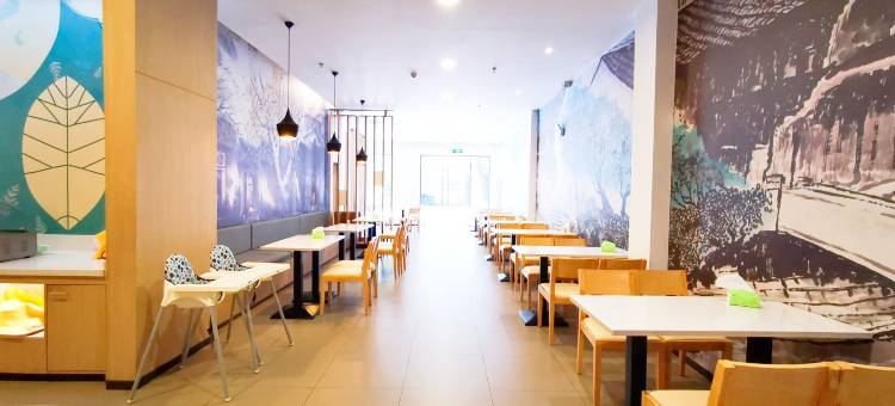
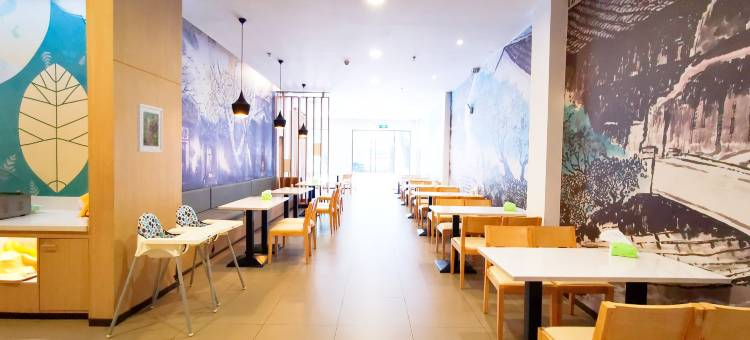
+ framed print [136,102,164,154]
